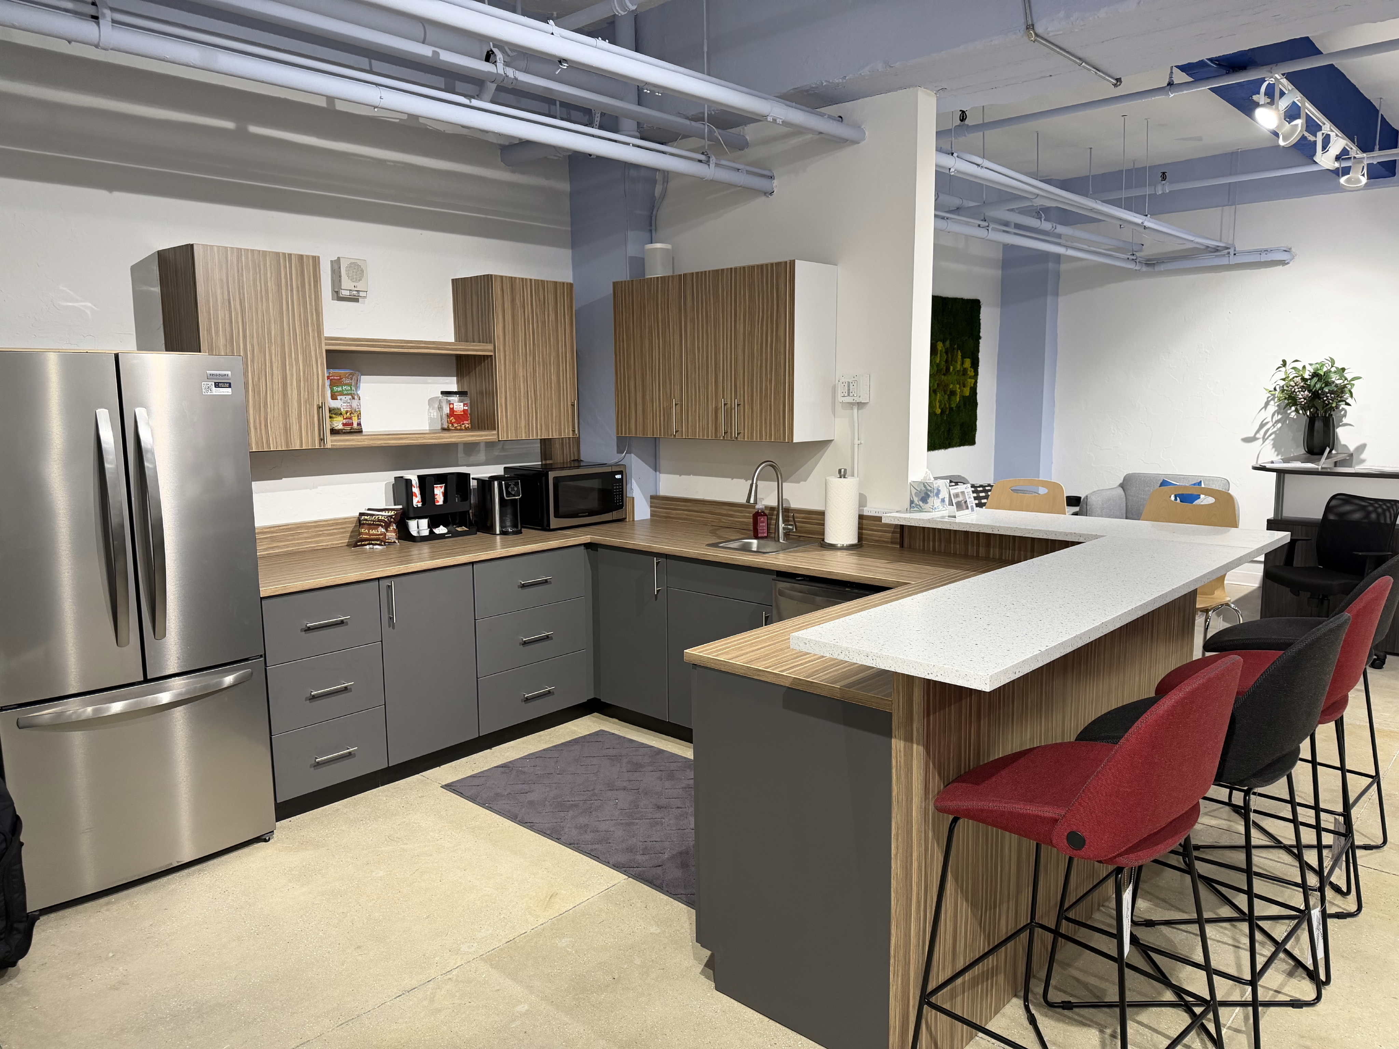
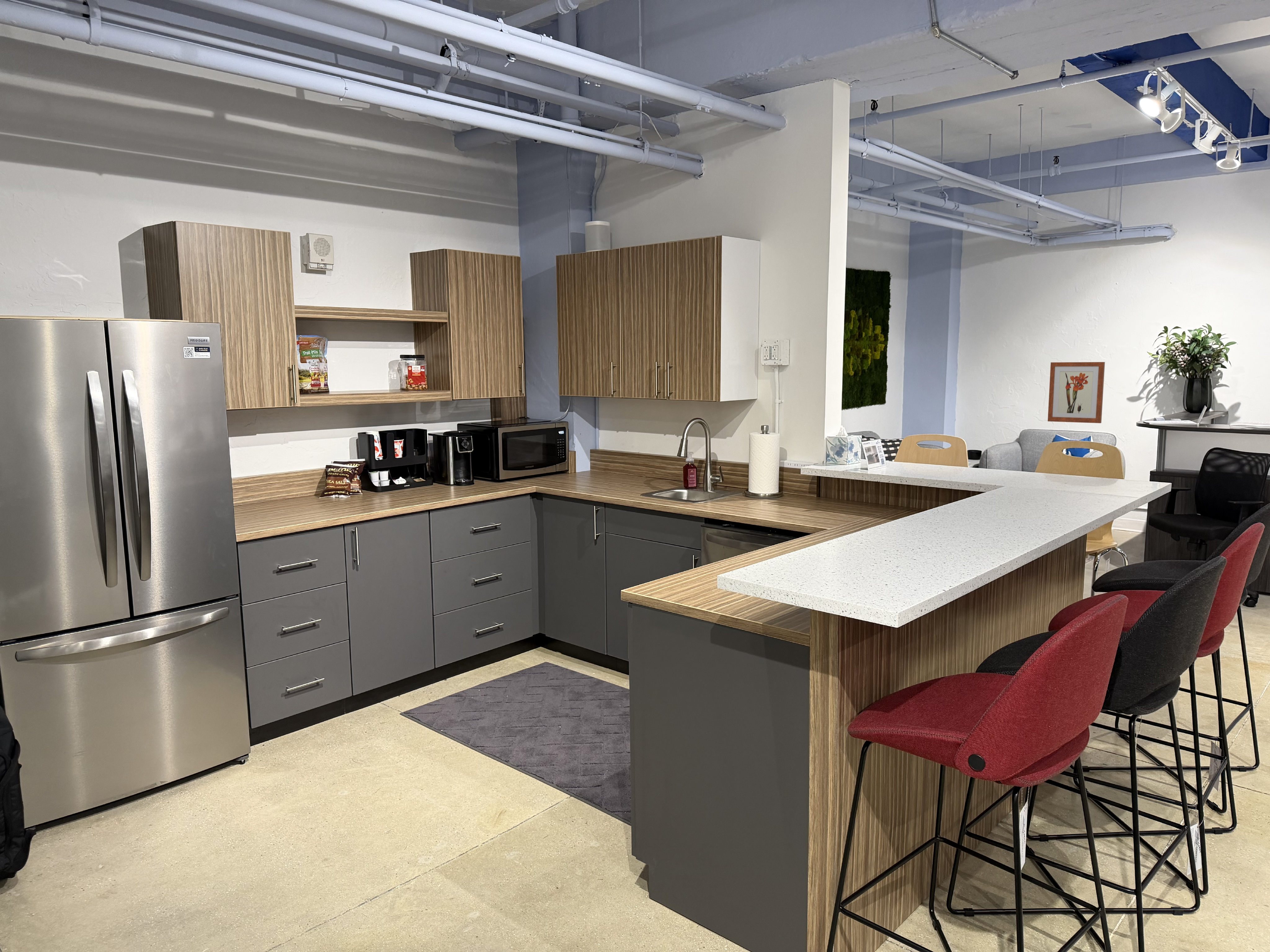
+ wall art [1047,362,1105,424]
